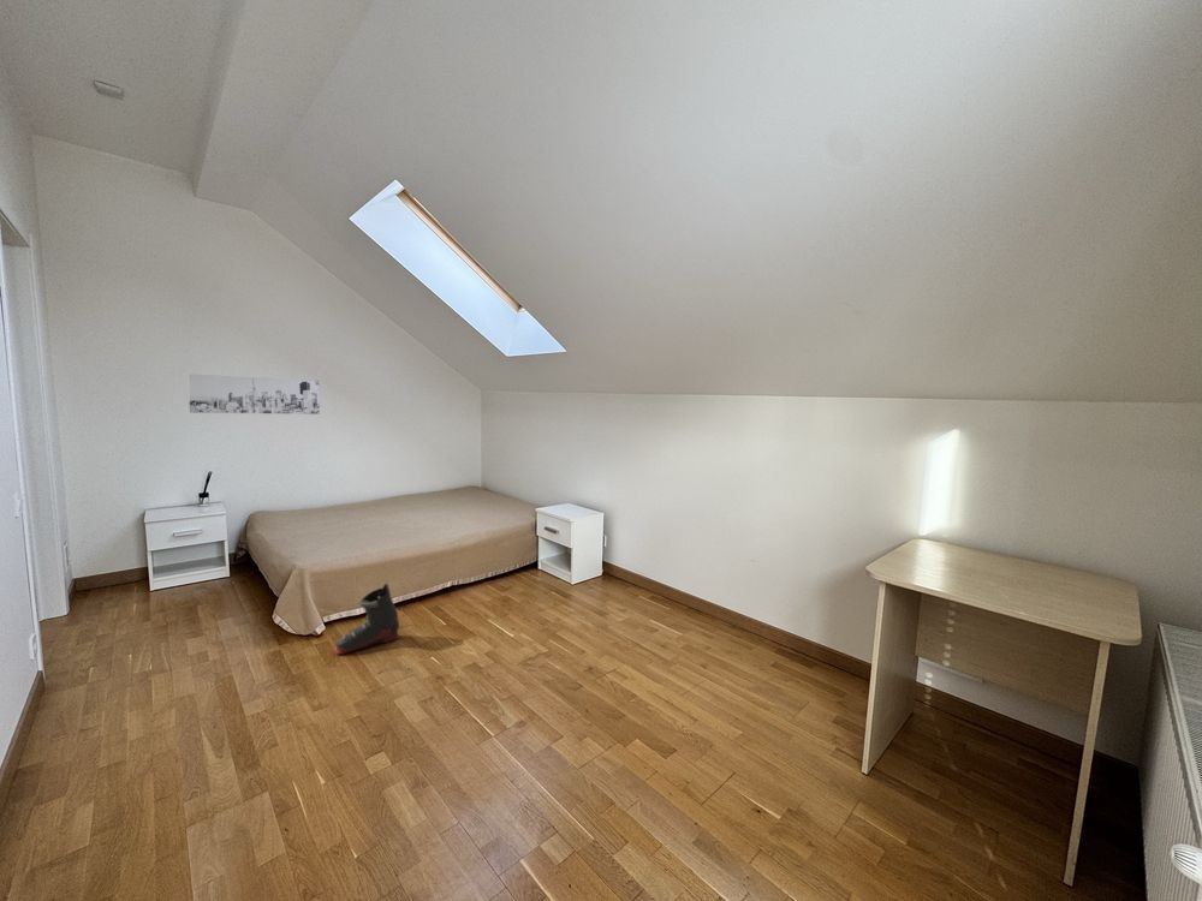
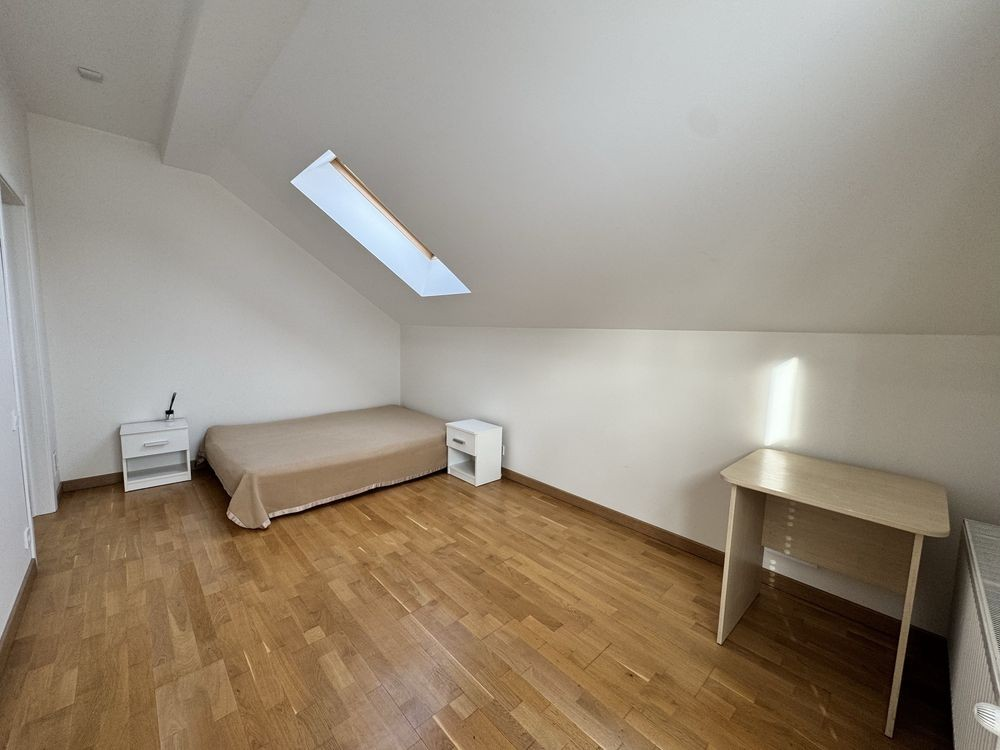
- ski boot [334,583,400,656]
- wall art [186,372,321,416]
